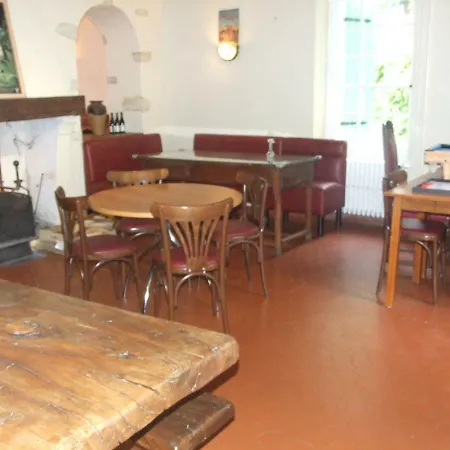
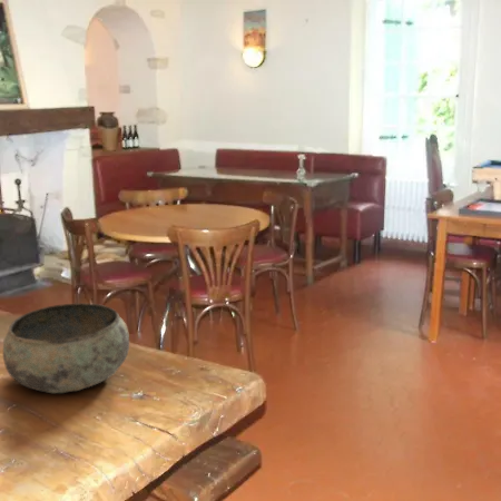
+ bowl [2,302,130,394]
